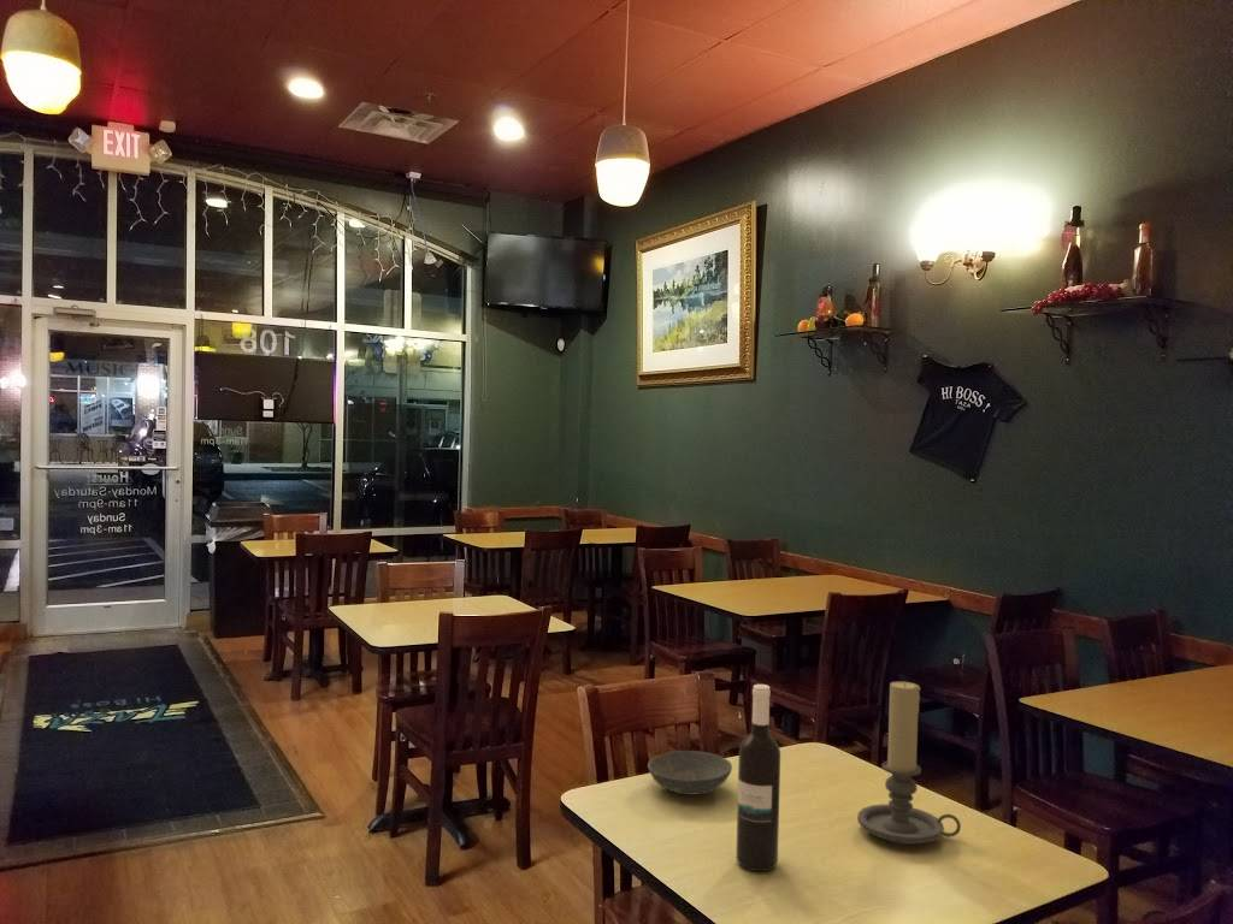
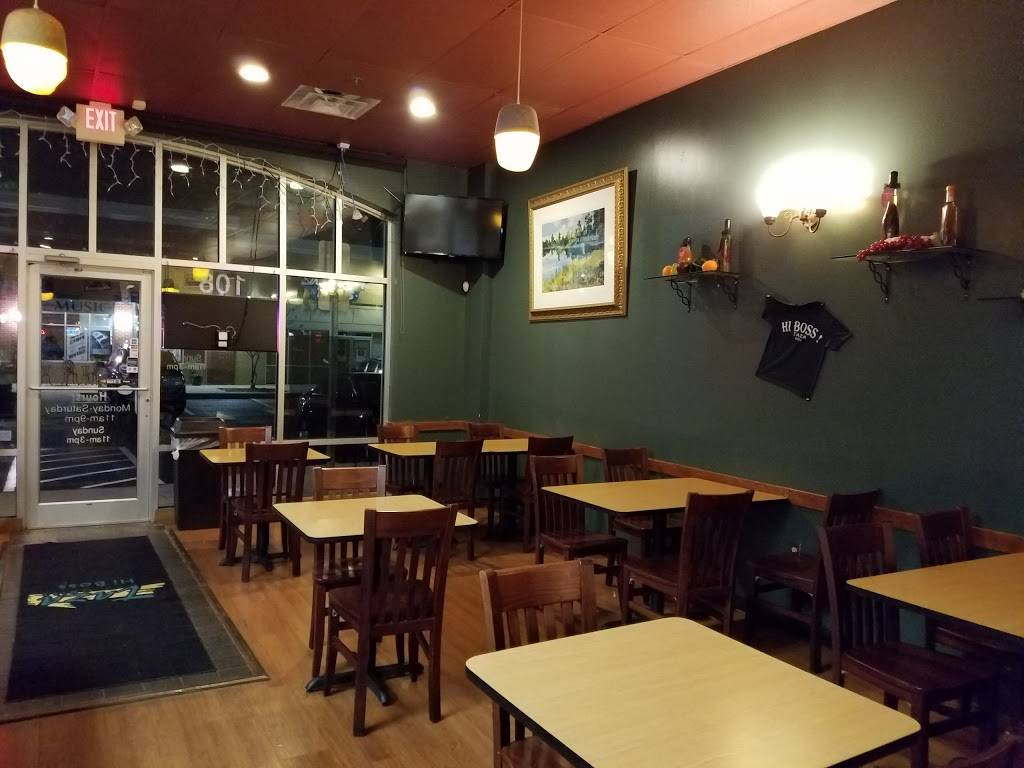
- candle holder [856,680,962,846]
- bowl [647,750,733,795]
- wine bottle [736,683,781,872]
